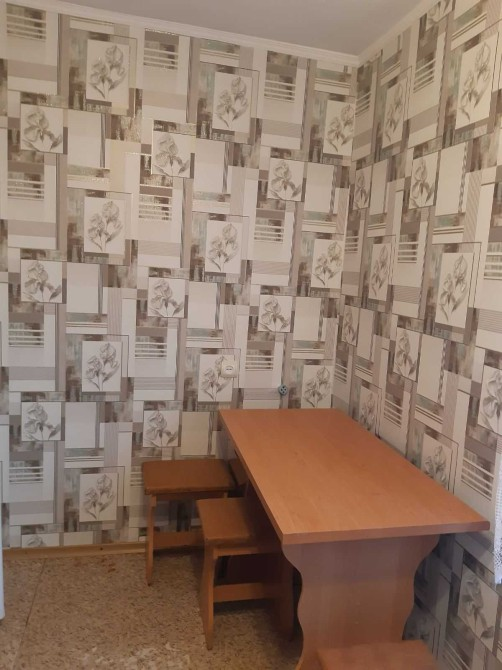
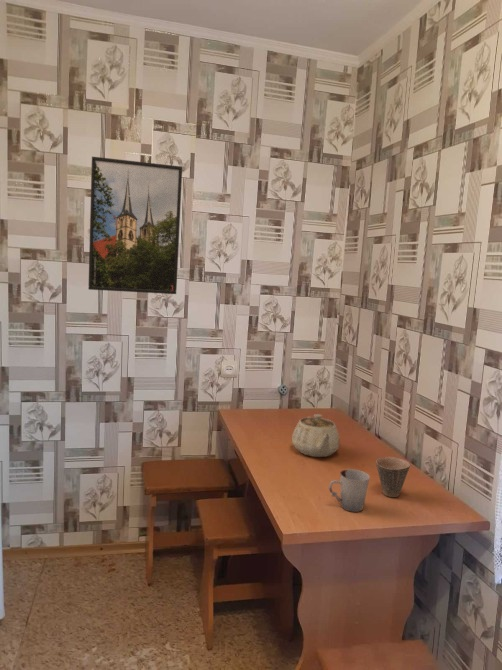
+ cup [328,468,371,513]
+ cup [375,456,411,498]
+ teapot [291,413,341,458]
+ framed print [87,156,183,295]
